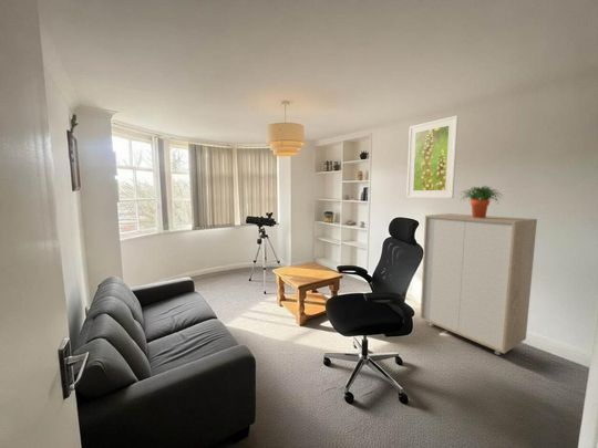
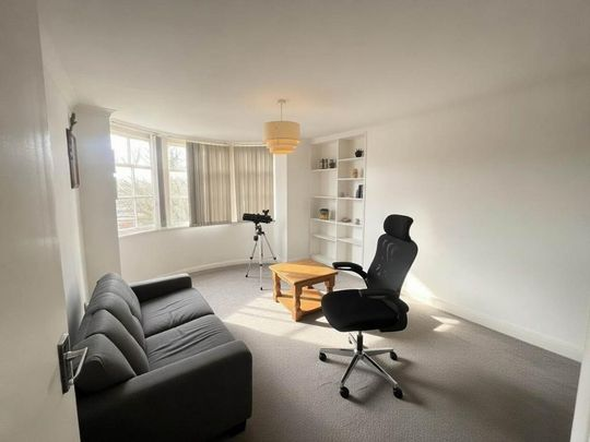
- potted plant [458,185,504,218]
- storage cabinet [420,212,538,356]
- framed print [405,115,460,199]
